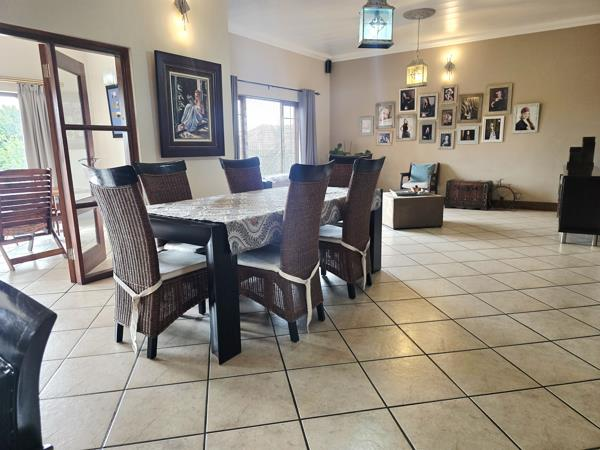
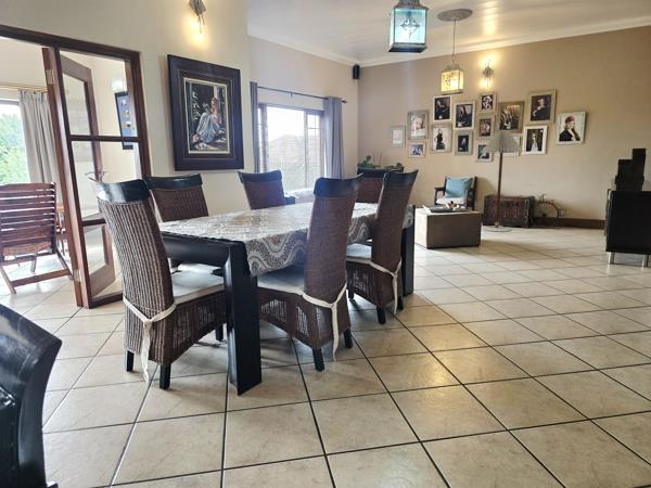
+ floor lamp [480,130,524,232]
